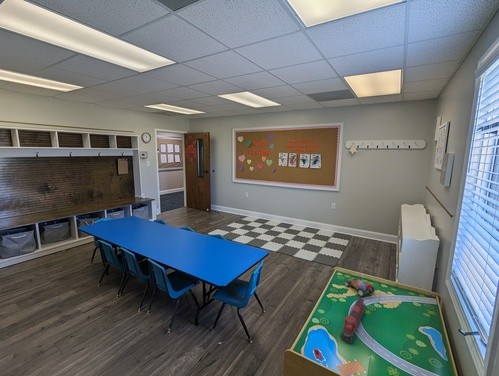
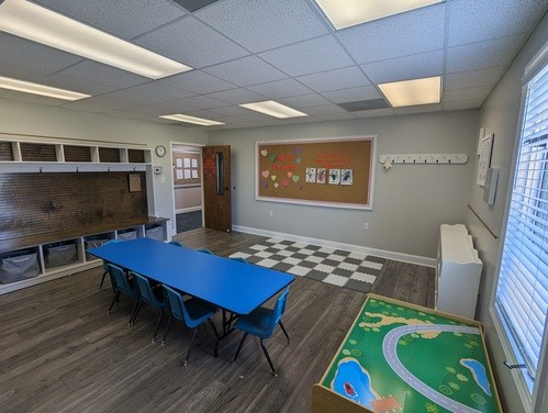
- toy train [339,296,367,344]
- toy car [344,273,376,298]
